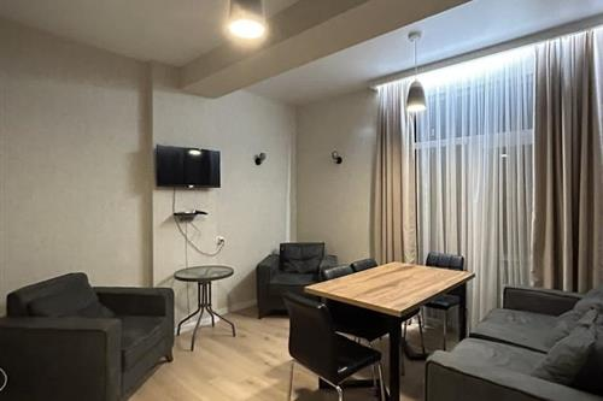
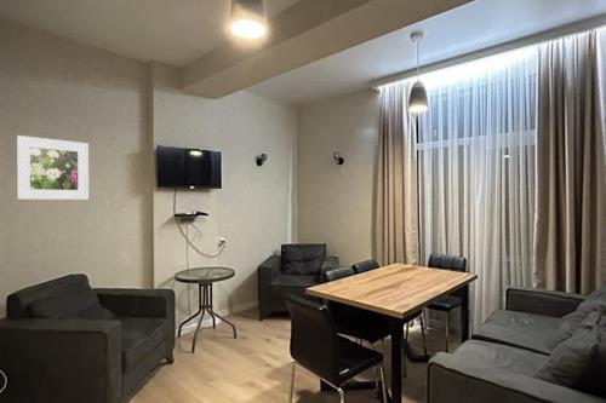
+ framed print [16,134,90,201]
